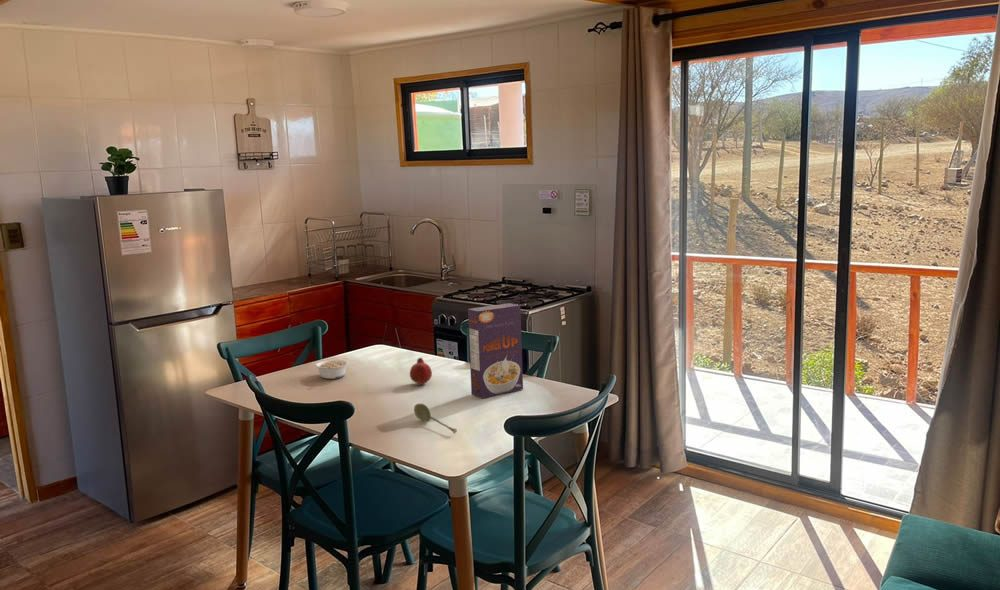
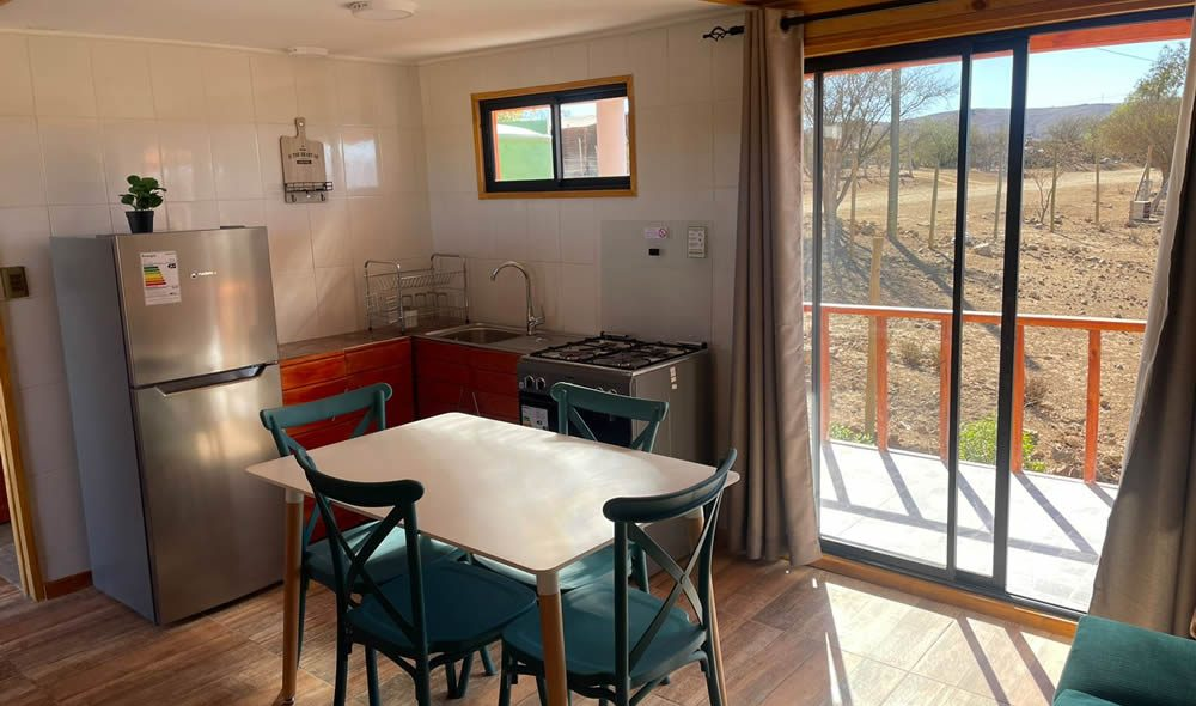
- cereal box [467,302,524,399]
- legume [314,359,350,380]
- soupspoon [413,403,458,435]
- fruit [409,357,433,386]
